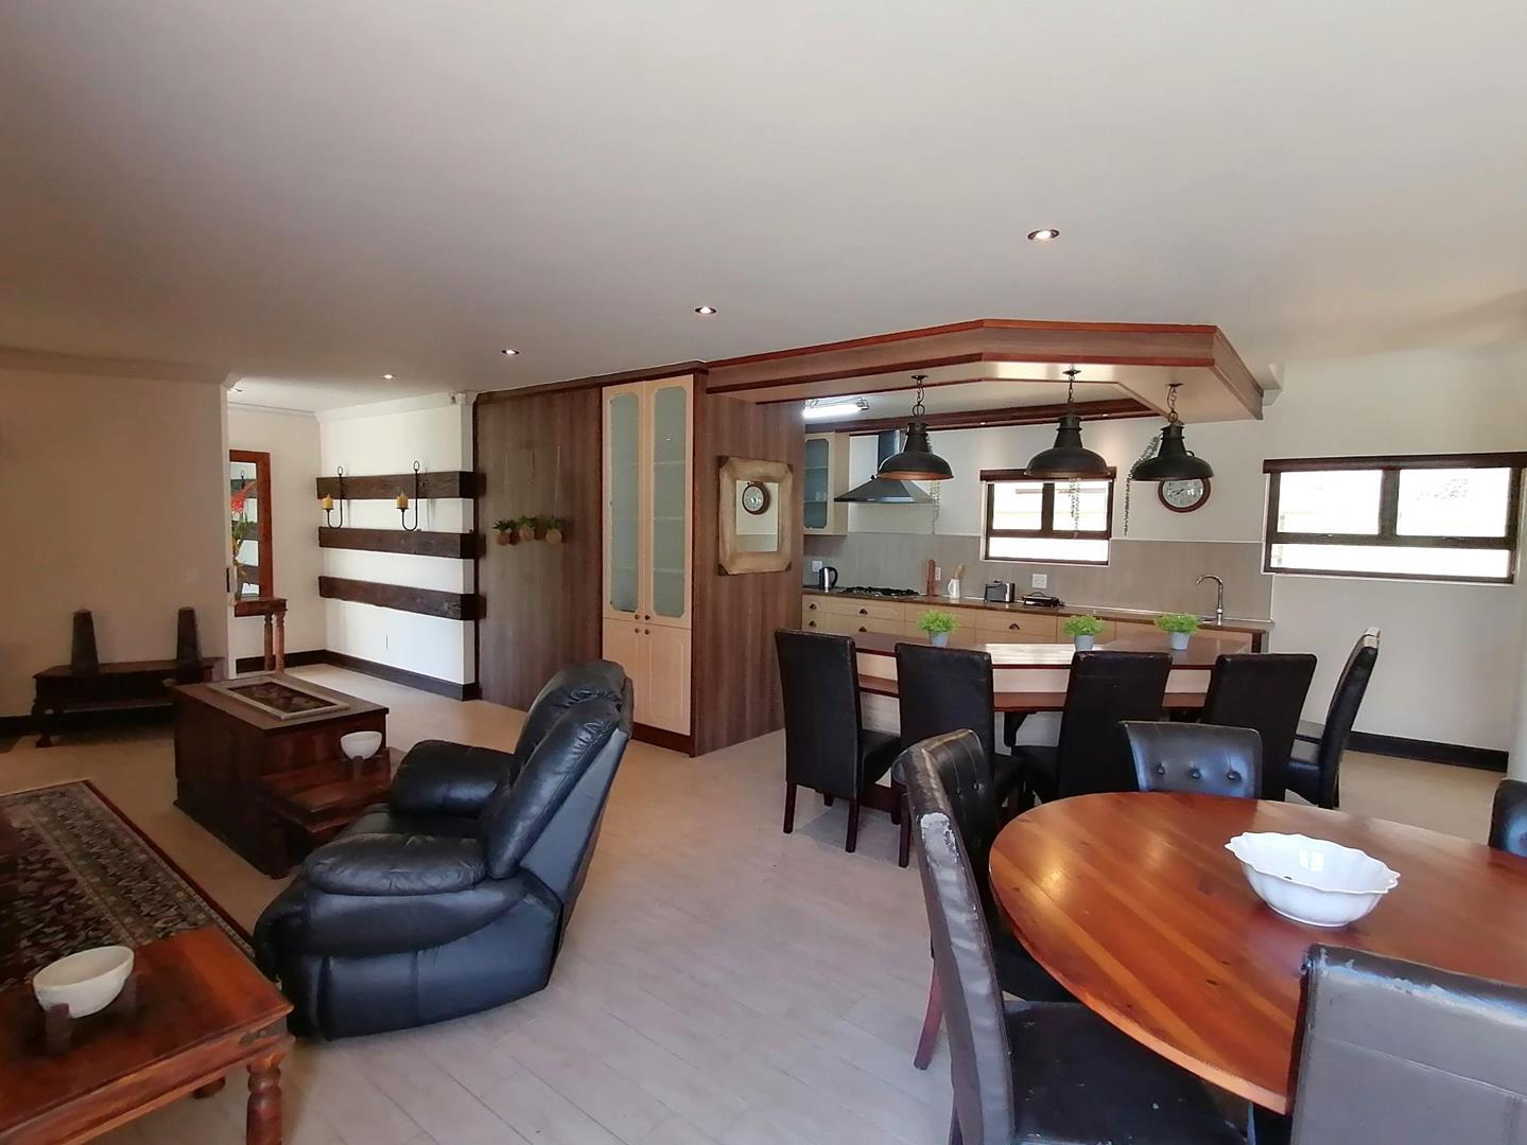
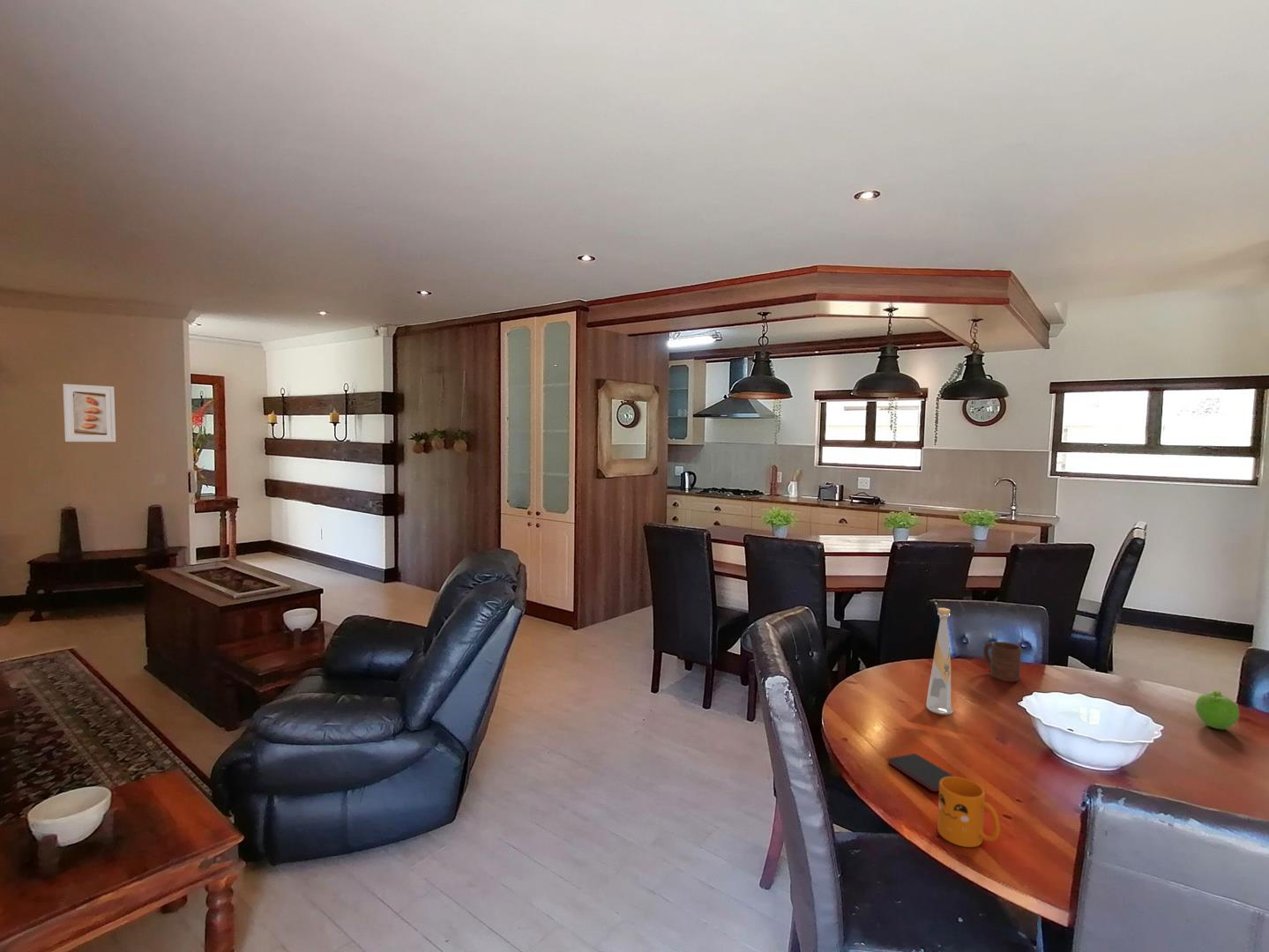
+ fruit [1194,689,1240,730]
+ smartphone [887,753,955,792]
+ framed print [62,383,116,443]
+ mug [937,776,1001,848]
+ bottle [926,607,954,716]
+ cup [982,641,1022,682]
